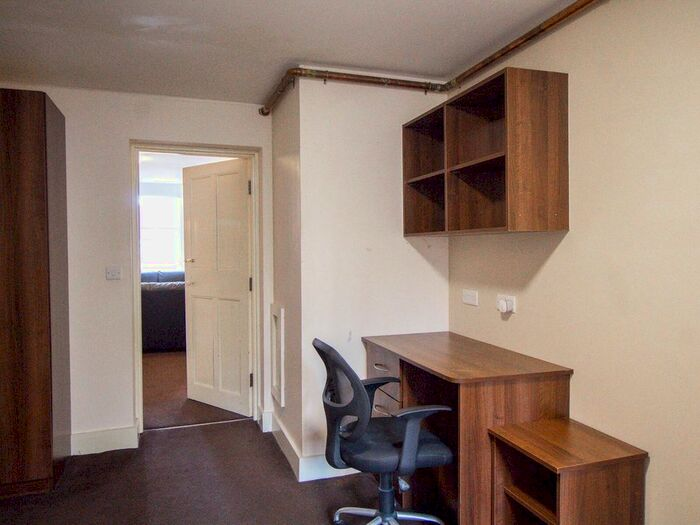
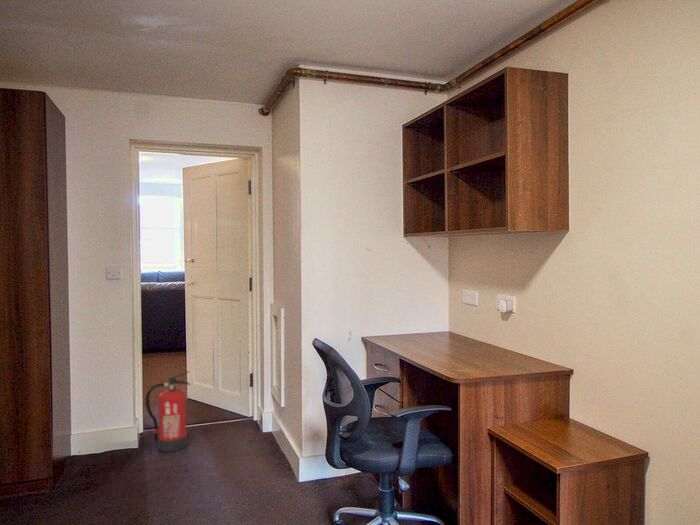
+ fire extinguisher [145,370,191,453]
